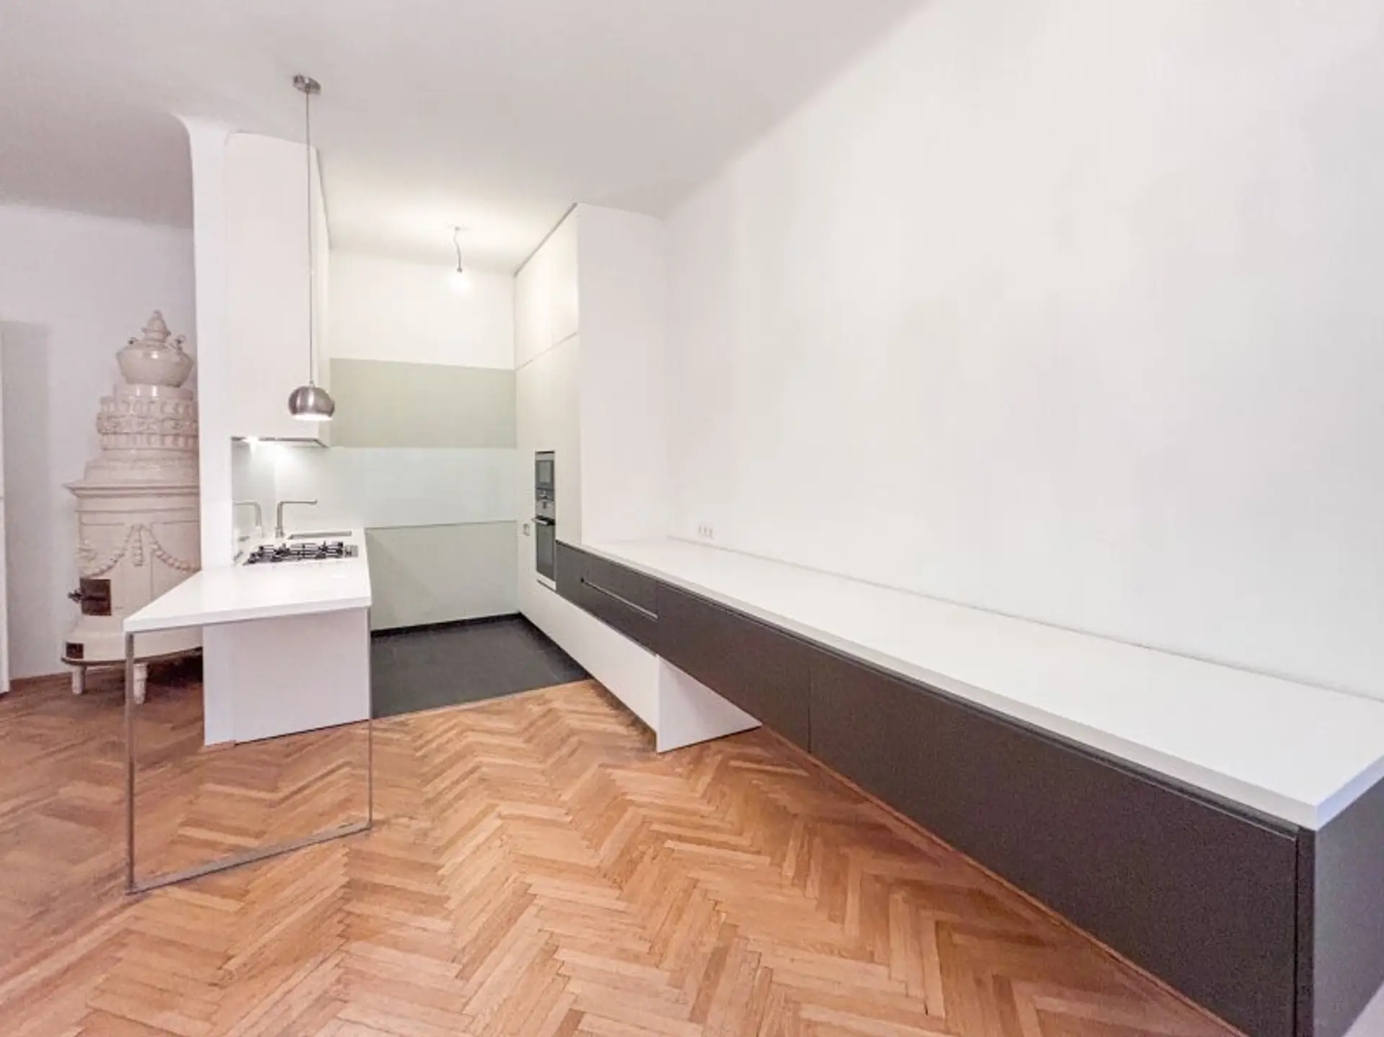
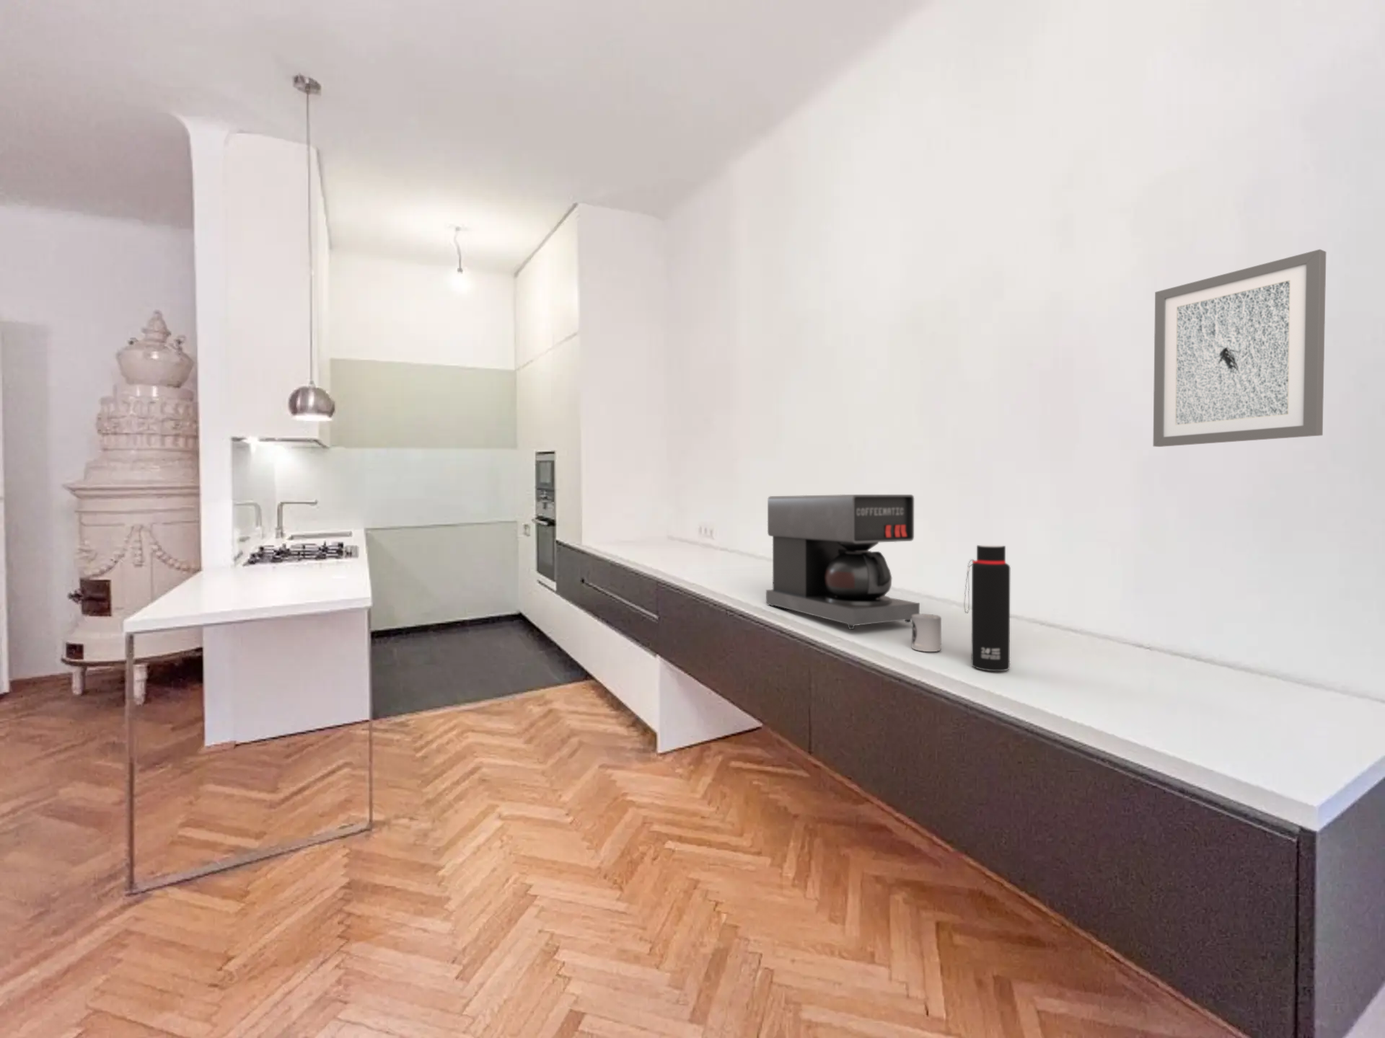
+ wall art [1153,249,1326,448]
+ water bottle [964,544,1011,672]
+ coffee maker [766,494,920,630]
+ cup [911,614,942,652]
